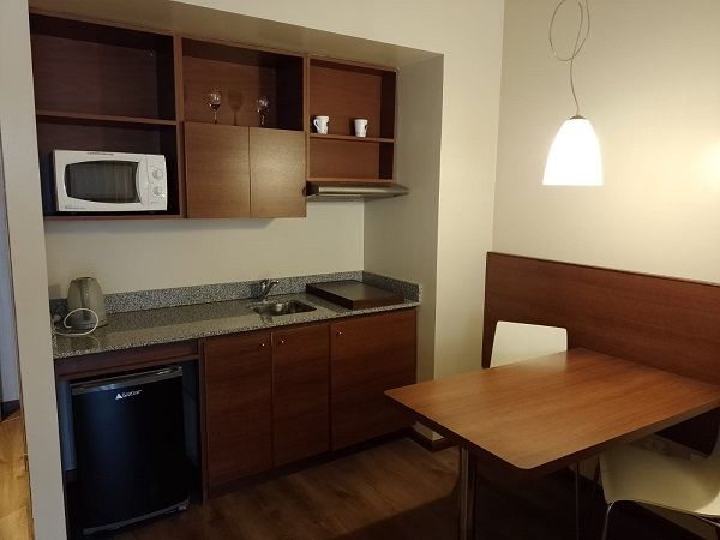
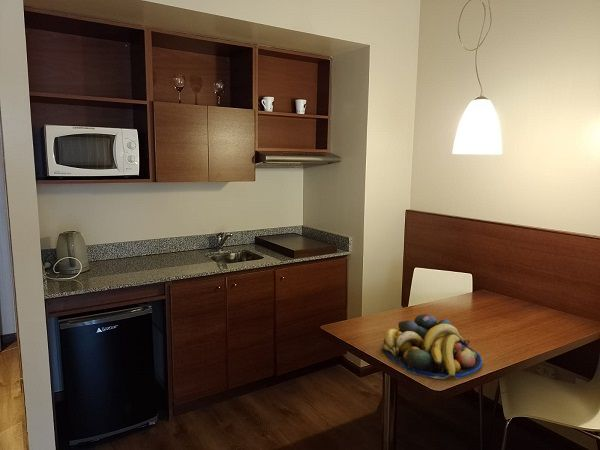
+ fruit bowl [382,313,483,380]
